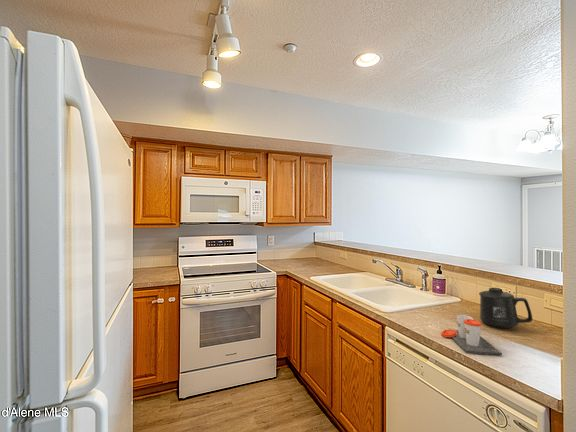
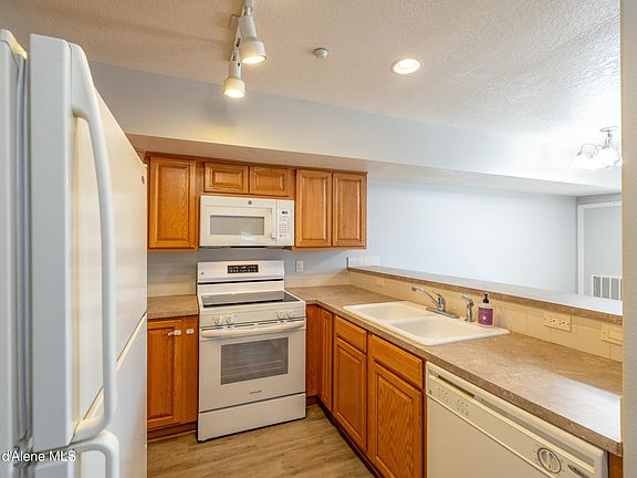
- mug [478,287,533,329]
- cup [440,314,503,356]
